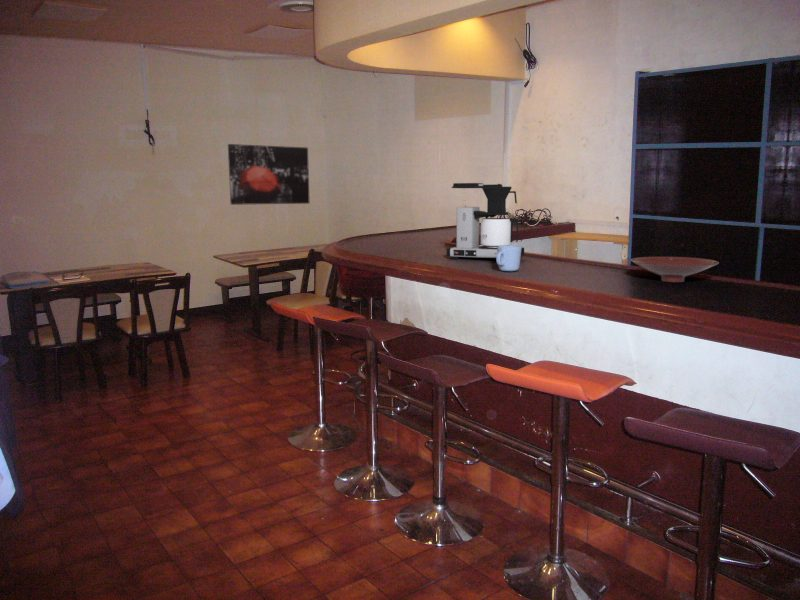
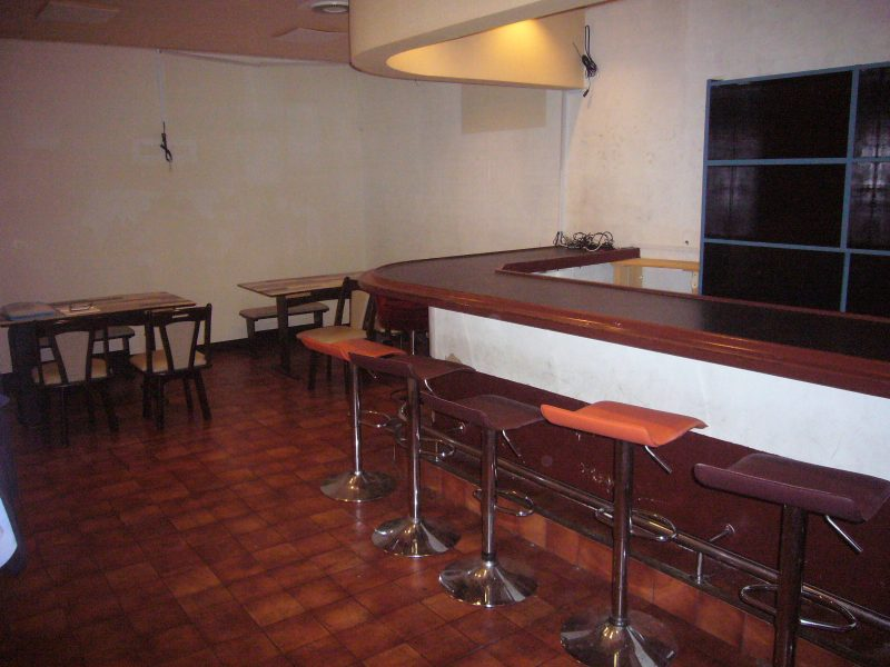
- bowl [630,256,720,283]
- mug [495,245,522,272]
- wall art [227,143,310,206]
- coffee maker [446,182,525,260]
